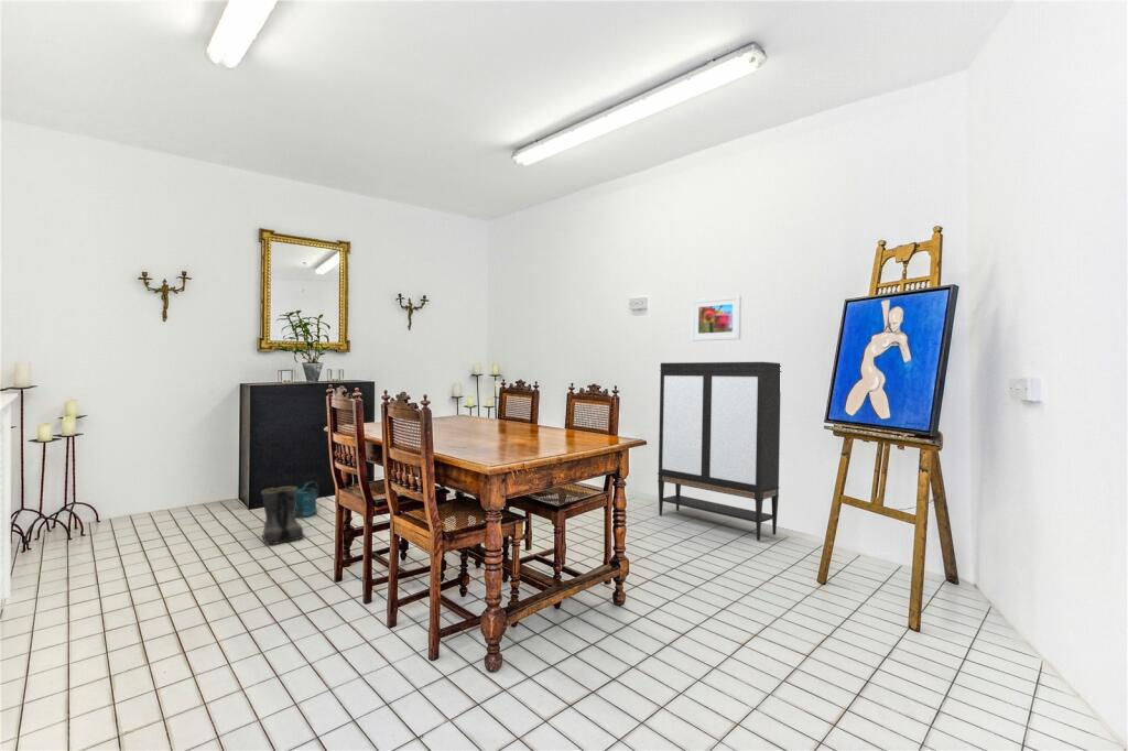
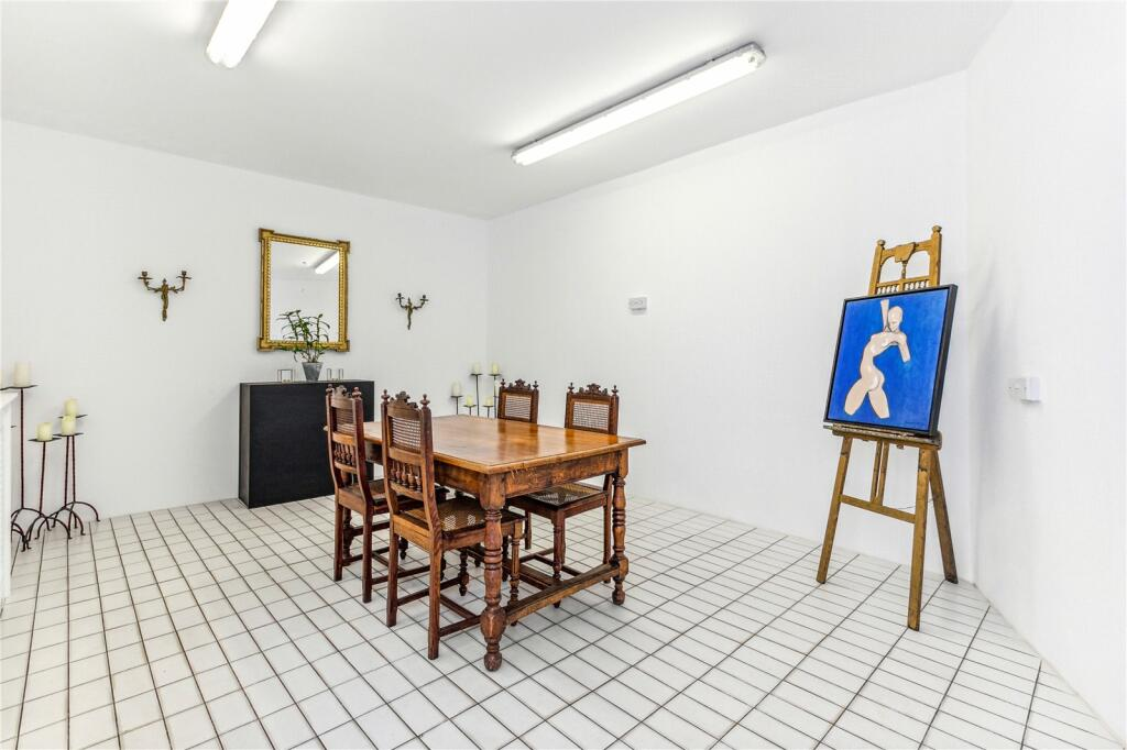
- watering can [294,480,319,519]
- boots [260,486,306,545]
- storage cabinet [657,361,782,542]
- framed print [691,295,742,342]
